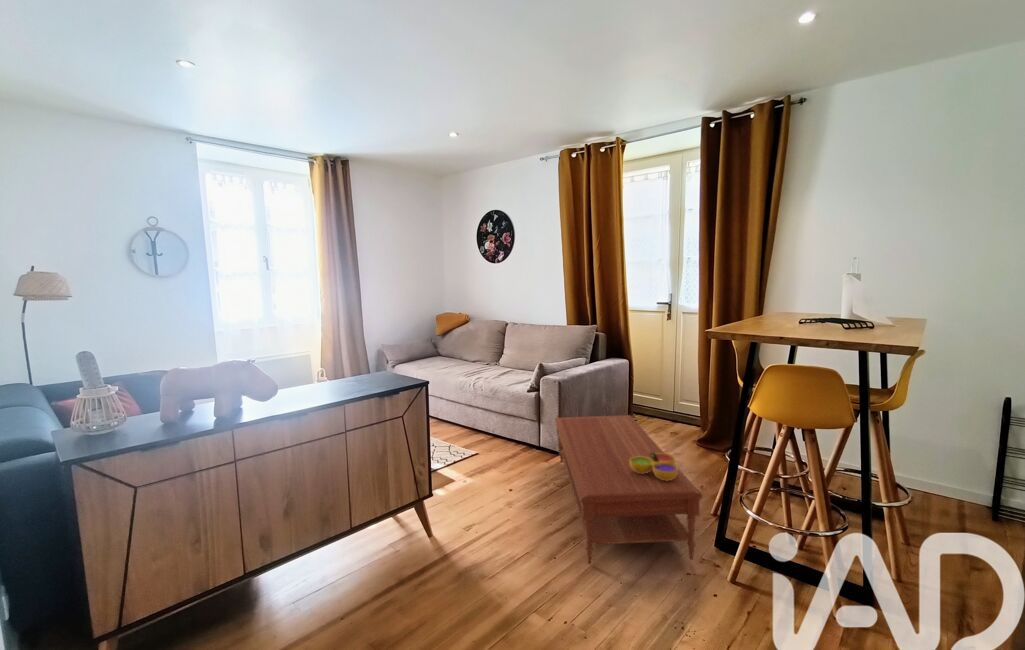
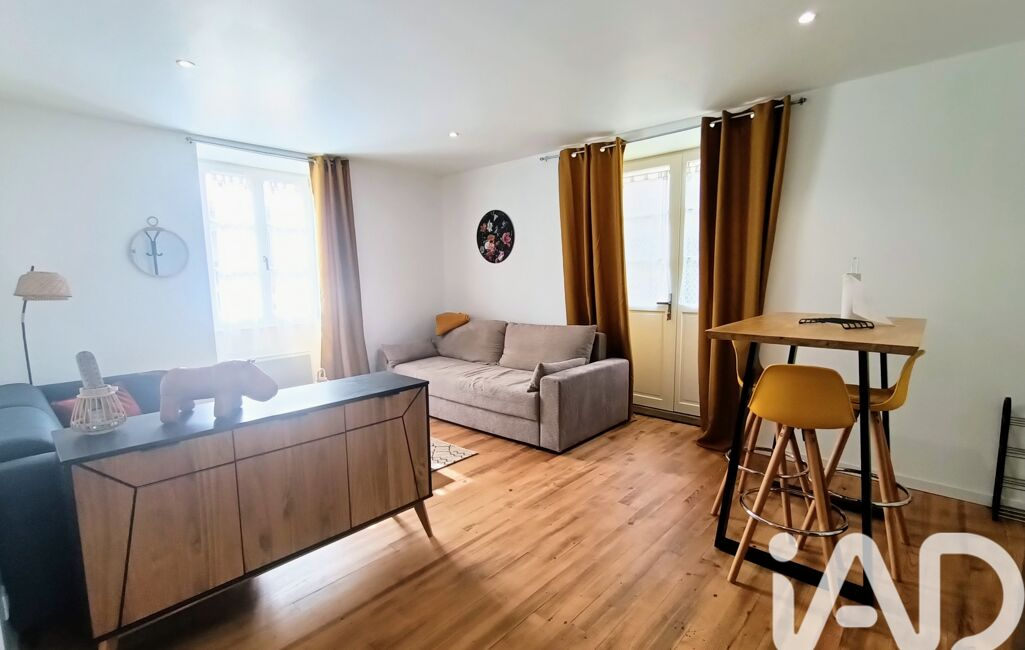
- decorative bowl [630,452,679,481]
- coffee table [554,414,703,565]
